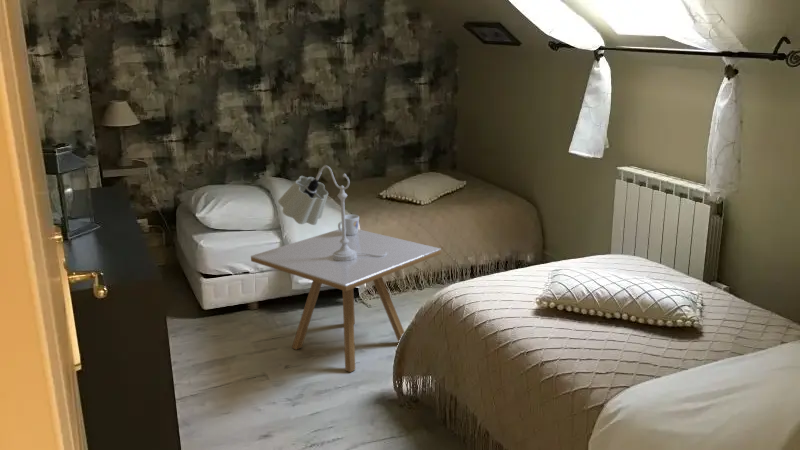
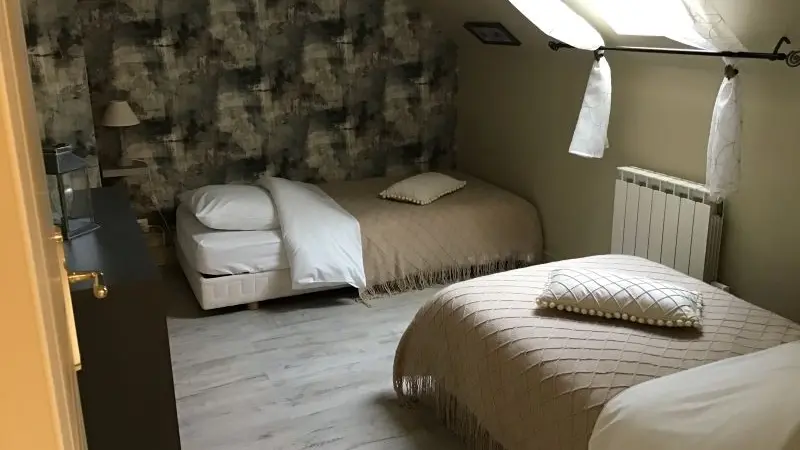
- table lamp [277,164,387,261]
- side table [250,228,442,373]
- mug [337,214,360,235]
